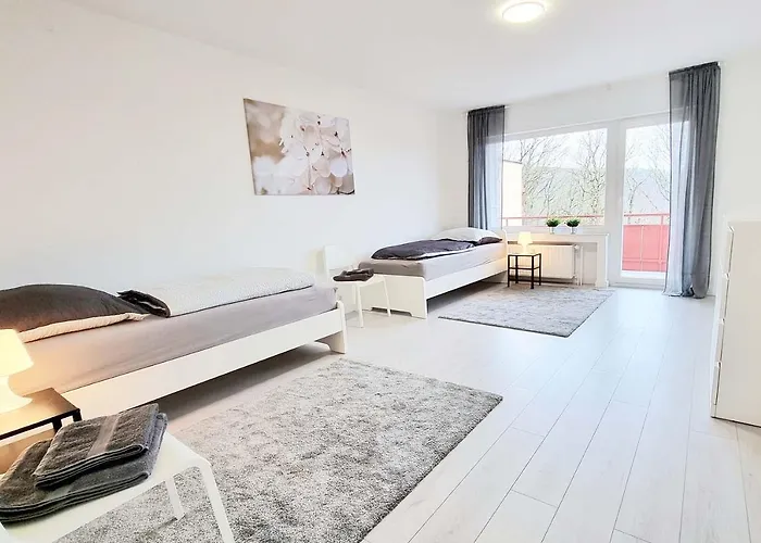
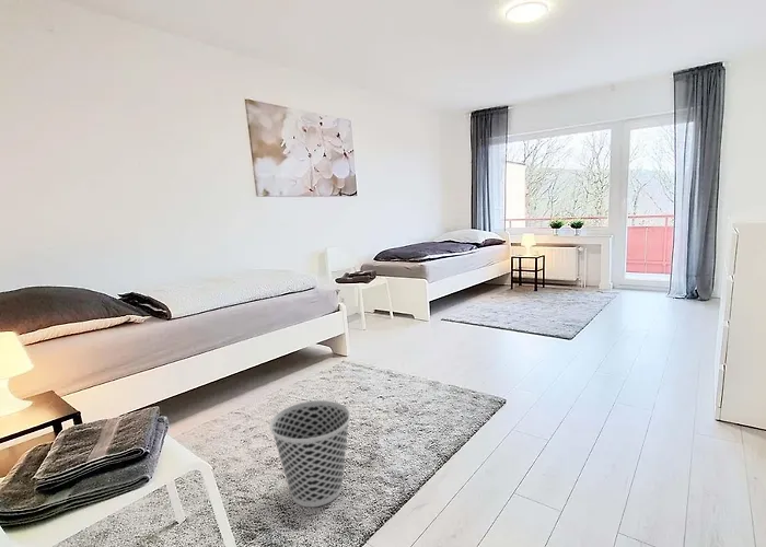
+ wastebasket [269,399,351,508]
